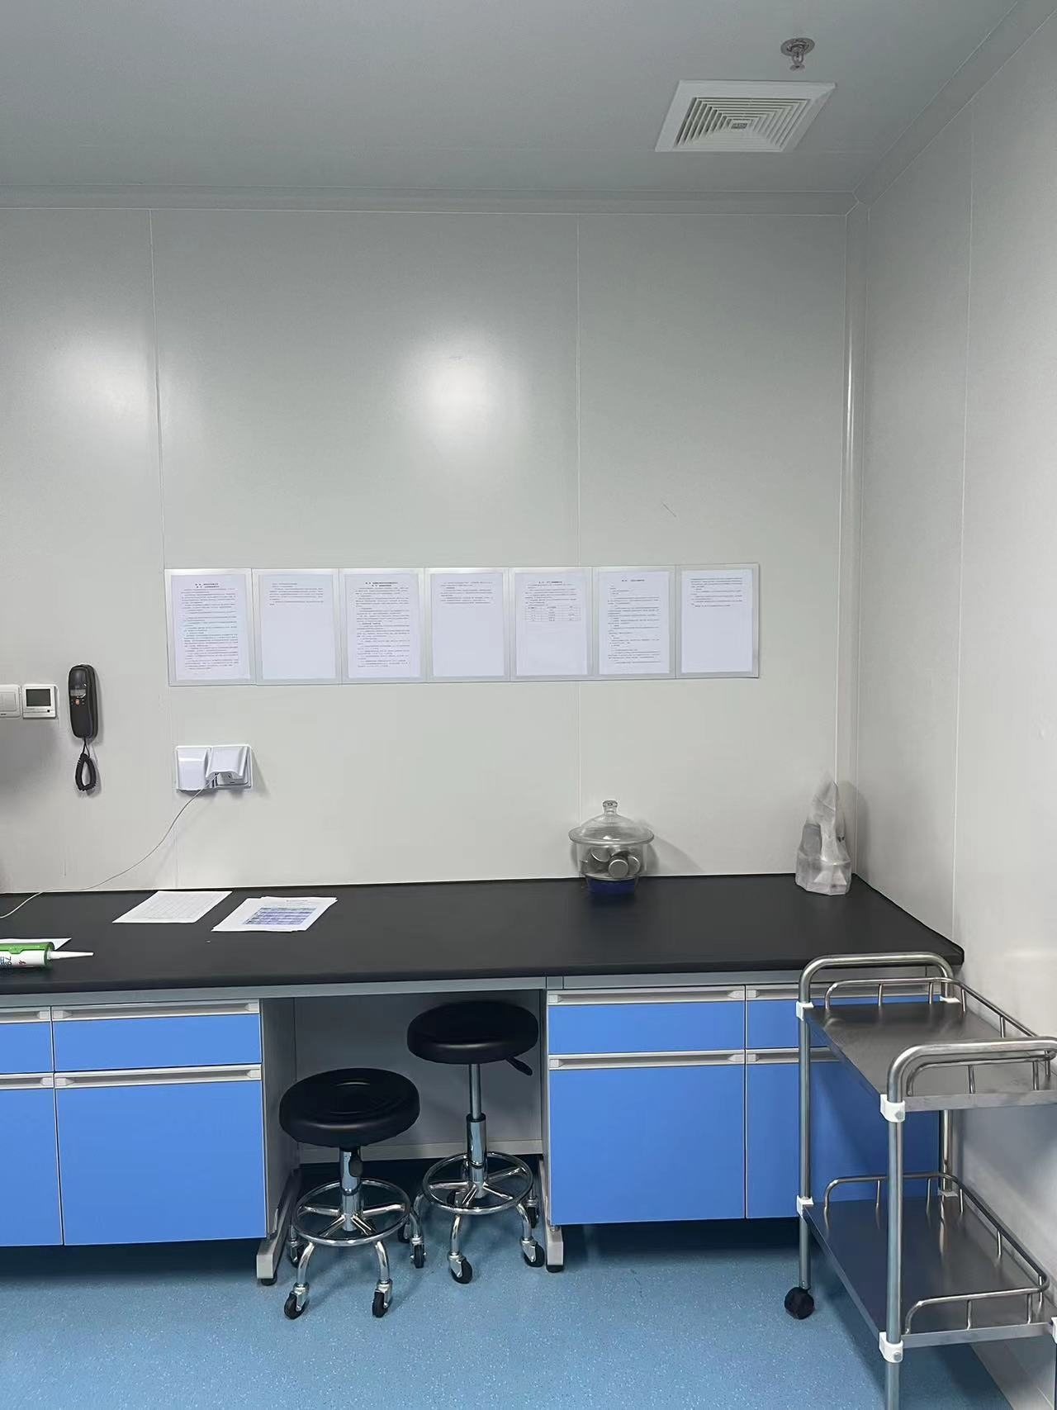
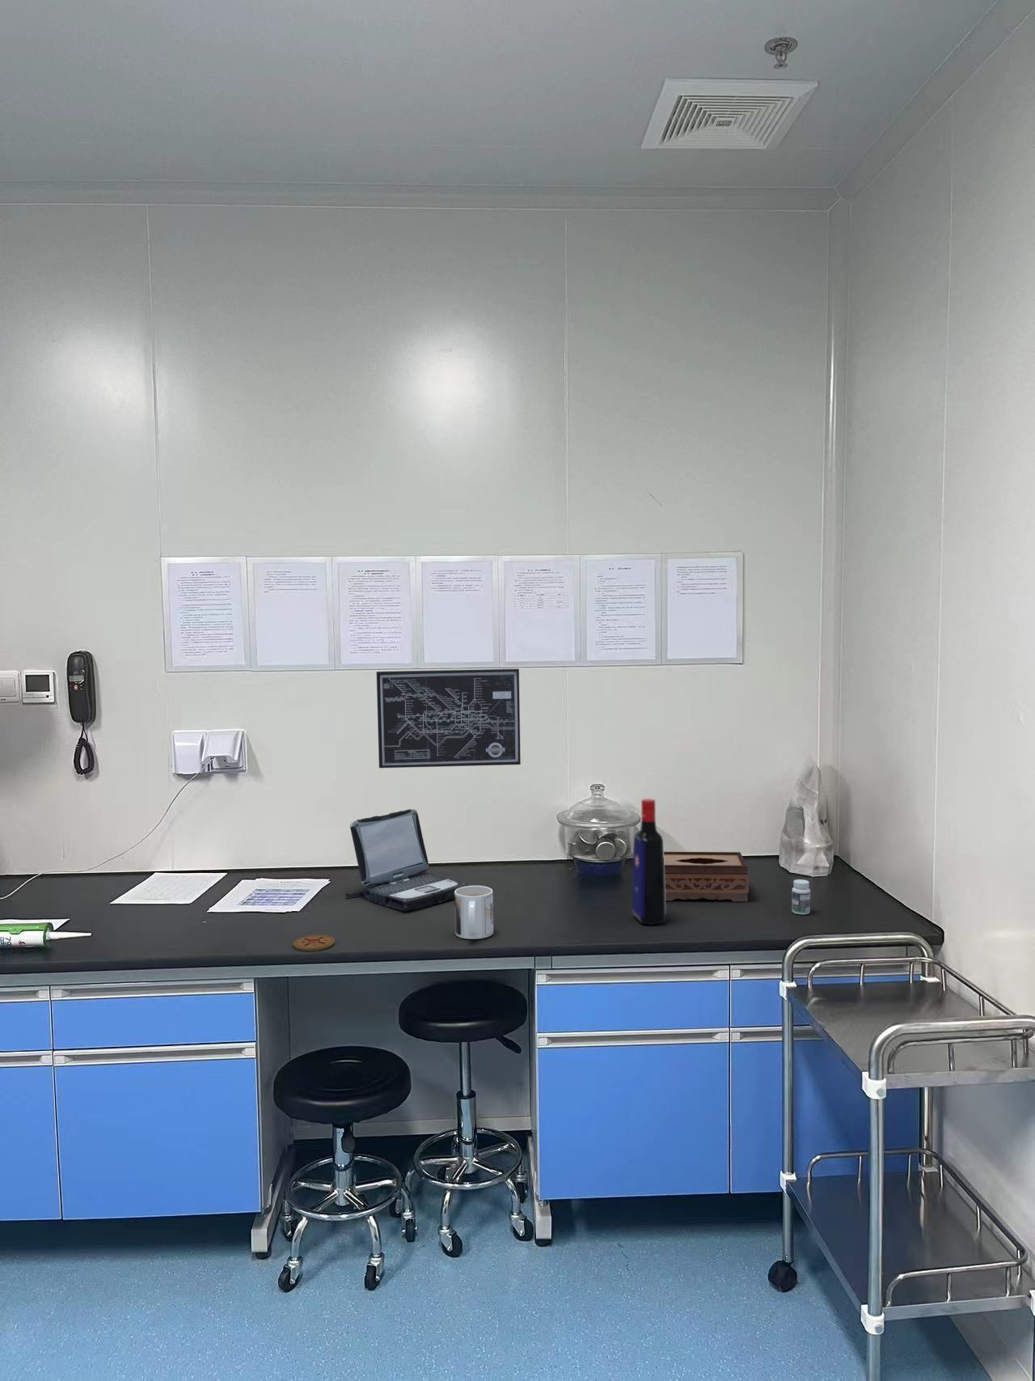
+ coaster [292,934,336,951]
+ pill bottle [790,879,811,915]
+ laptop [345,808,469,911]
+ liquor bottle [632,798,666,925]
+ tissue box [664,851,749,903]
+ mug [453,885,494,941]
+ wall art [376,669,522,769]
